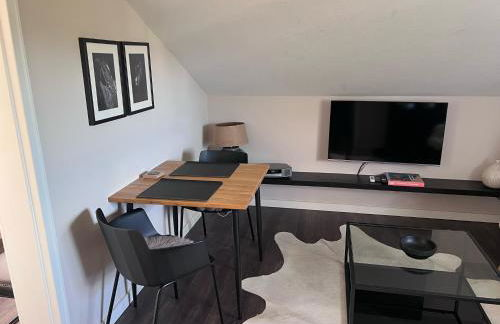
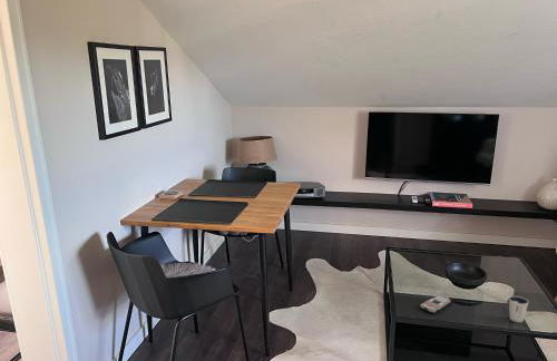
+ dixie cup [508,295,530,323]
+ remote control [419,294,451,314]
